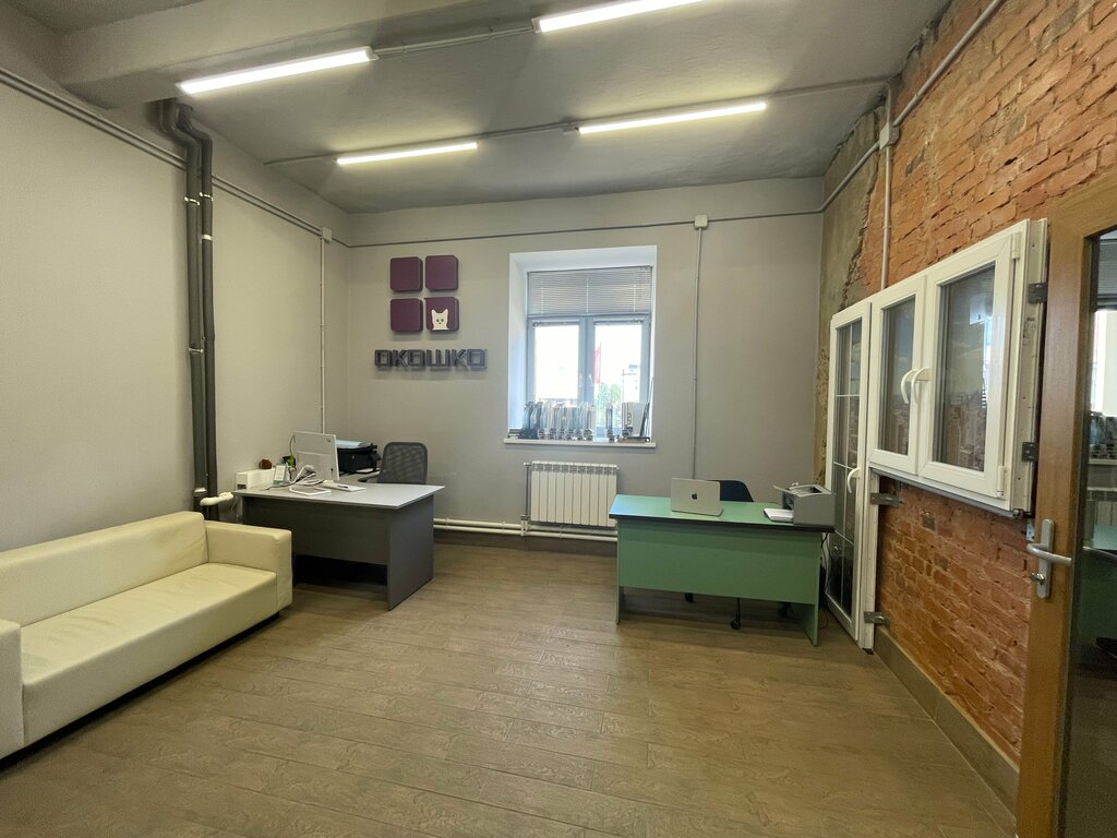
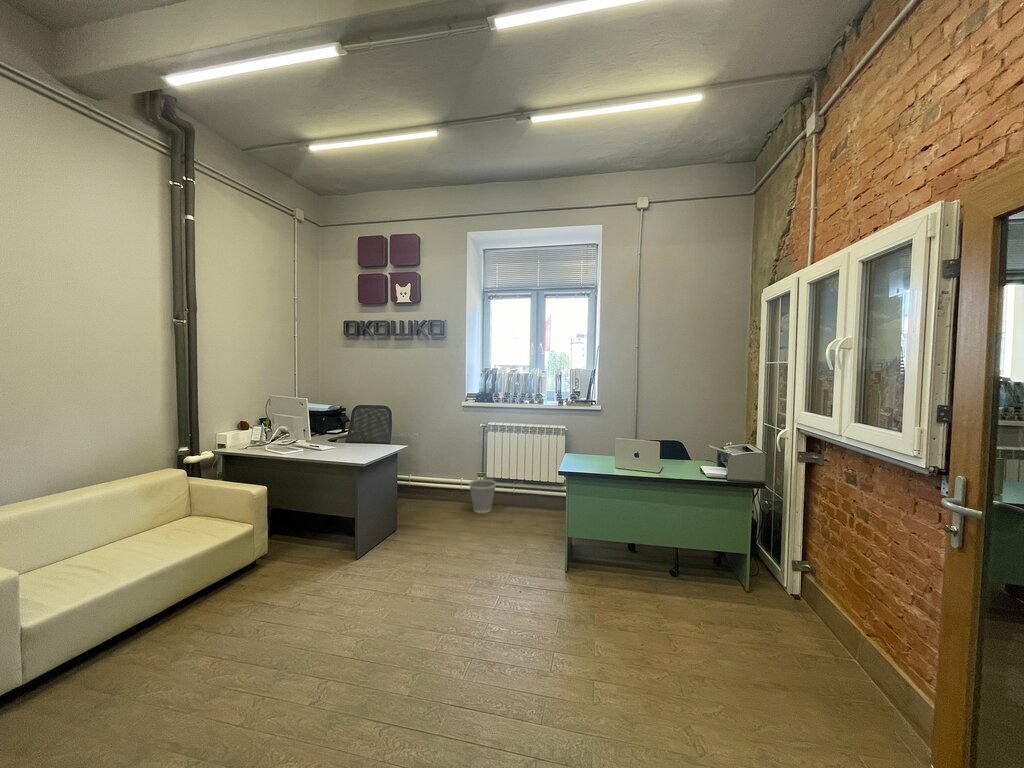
+ wastebasket [468,478,497,514]
